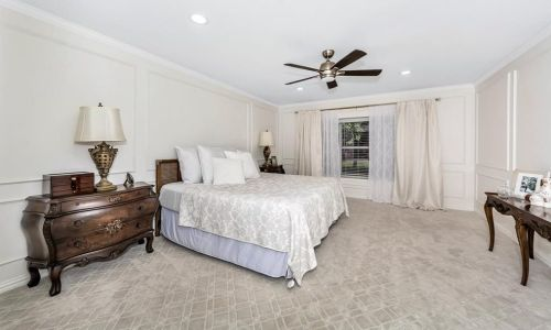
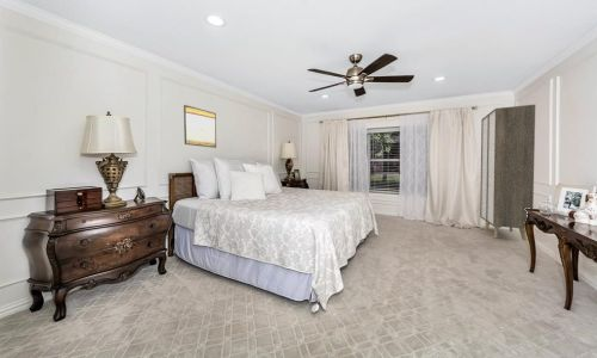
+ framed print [183,104,217,149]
+ wardrobe [479,104,536,242]
